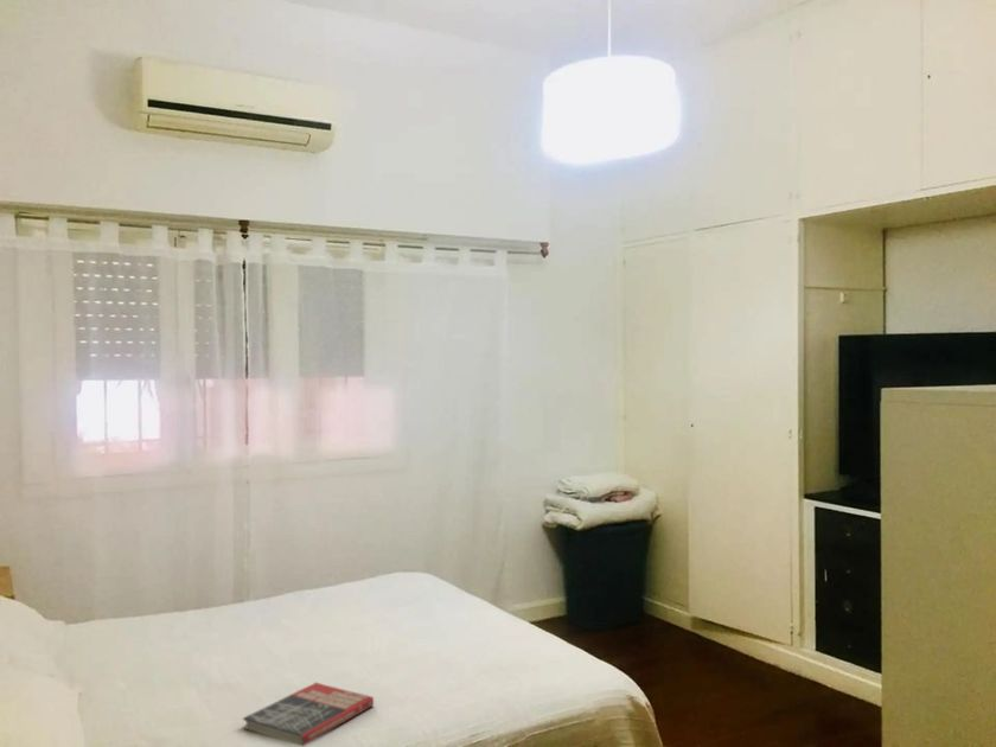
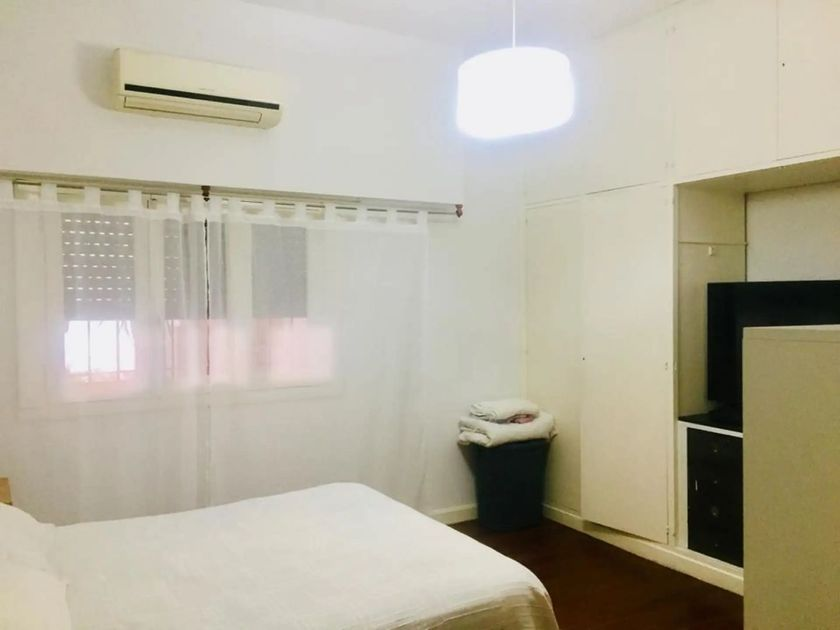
- book [242,681,375,747]
